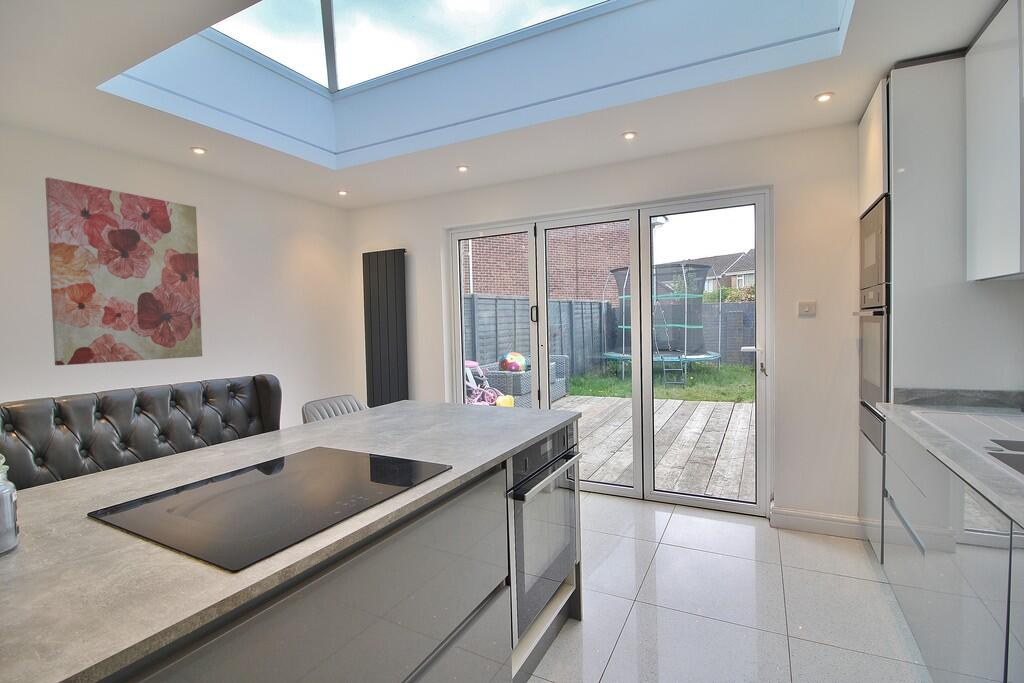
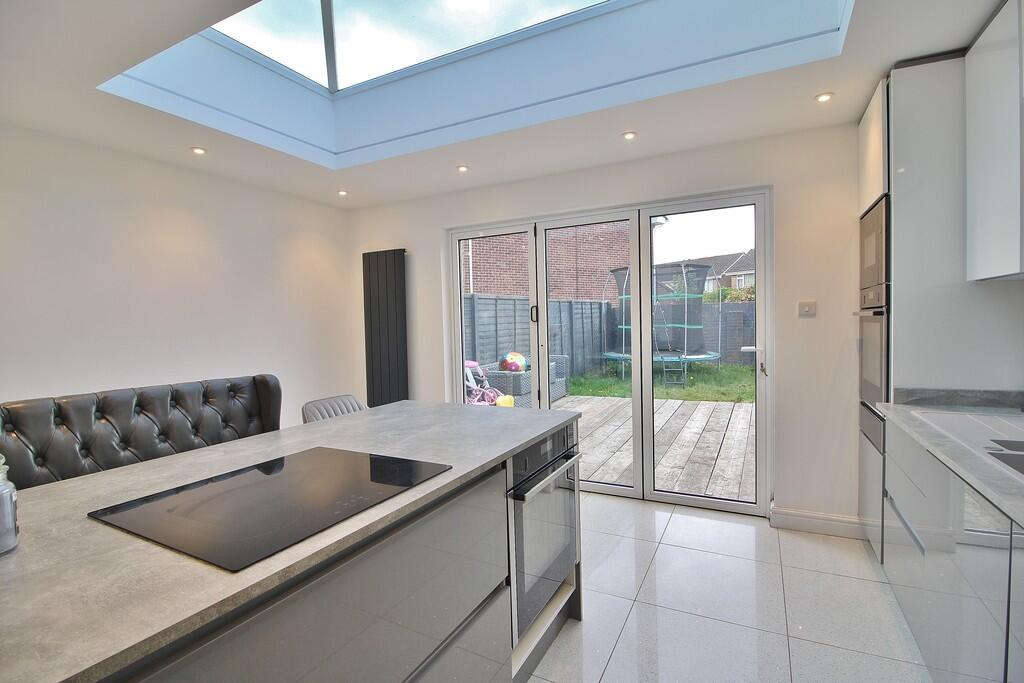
- wall art [44,176,203,366]
